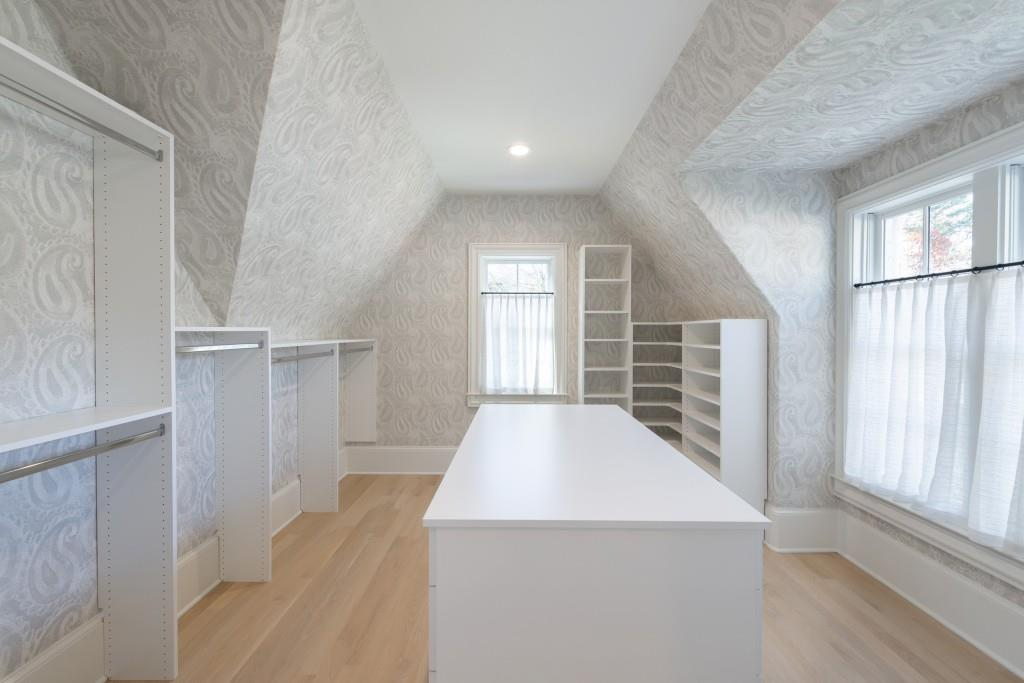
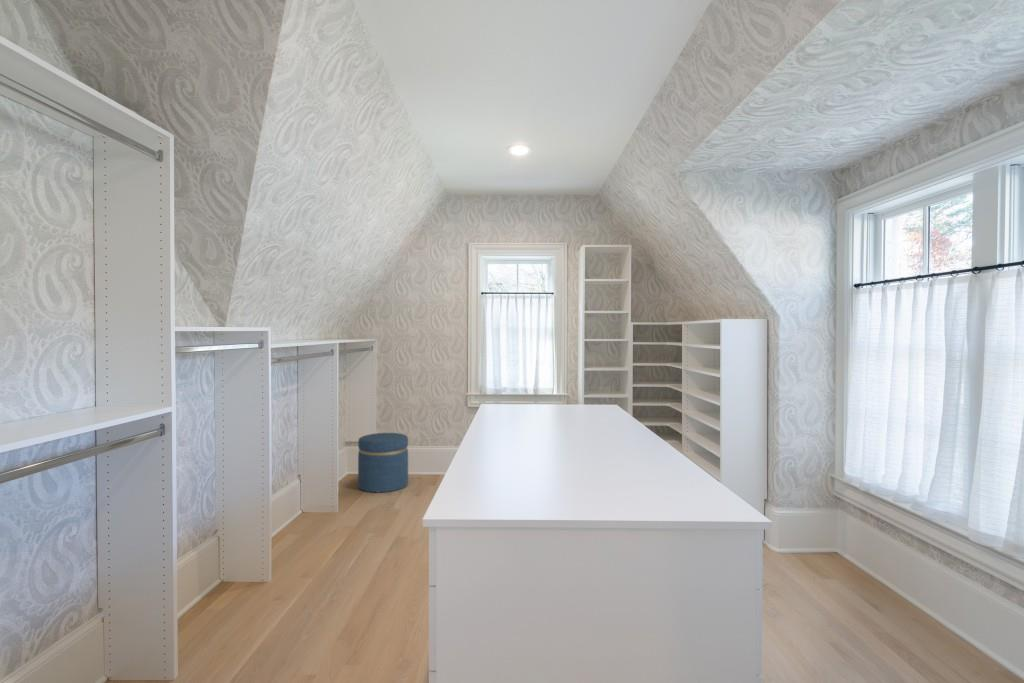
+ ottoman [357,432,409,493]
